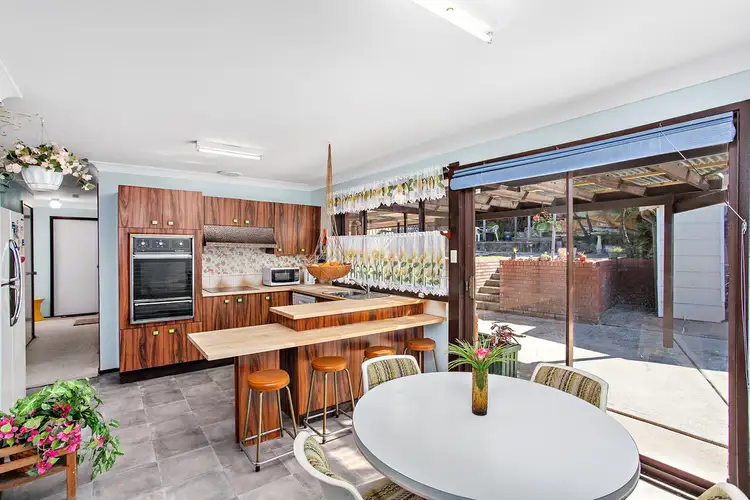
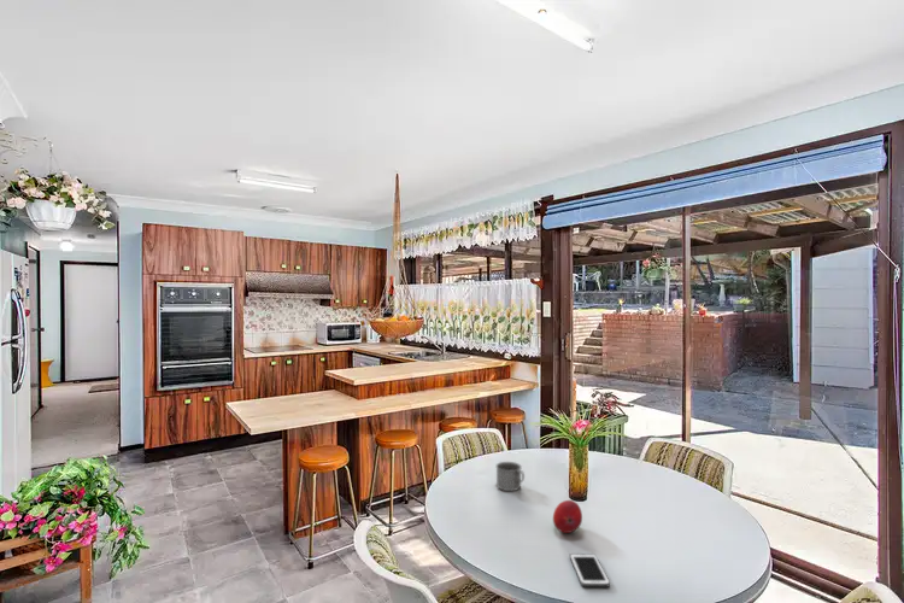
+ fruit [552,499,583,534]
+ mug [494,461,526,492]
+ cell phone [569,552,611,589]
